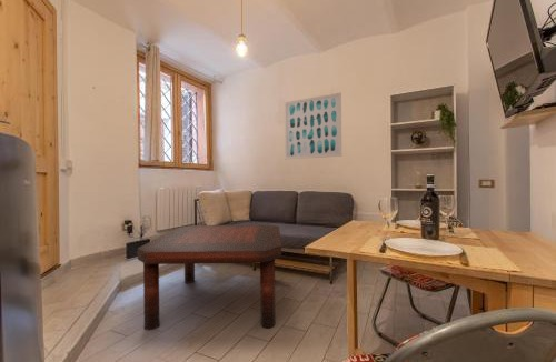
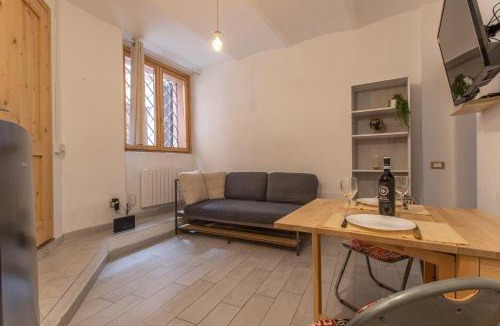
- wall art [284,91,342,160]
- coffee table [137,223,282,332]
